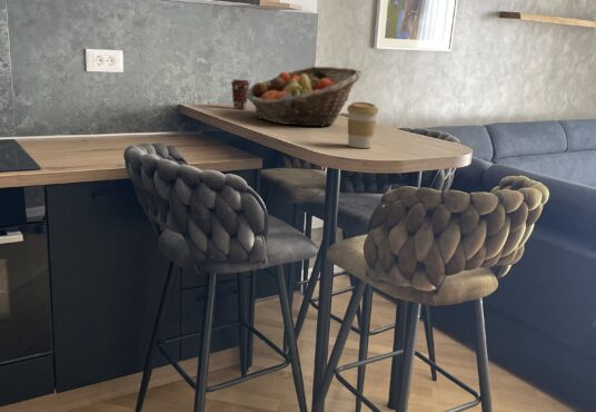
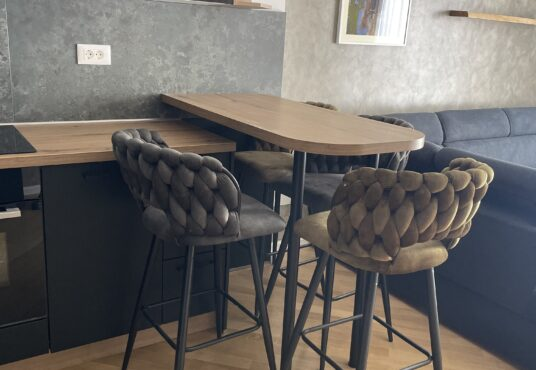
- coffee cup [230,79,251,110]
- fruit basket [246,66,362,127]
- coffee cup [346,101,379,149]
